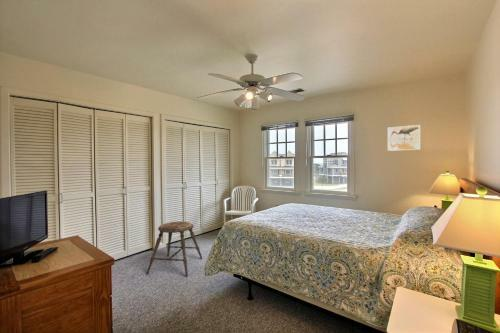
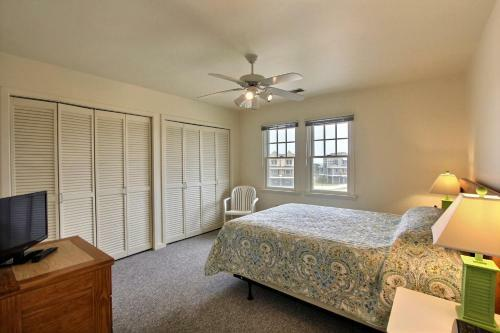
- stool [146,221,203,277]
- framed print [387,124,421,152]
